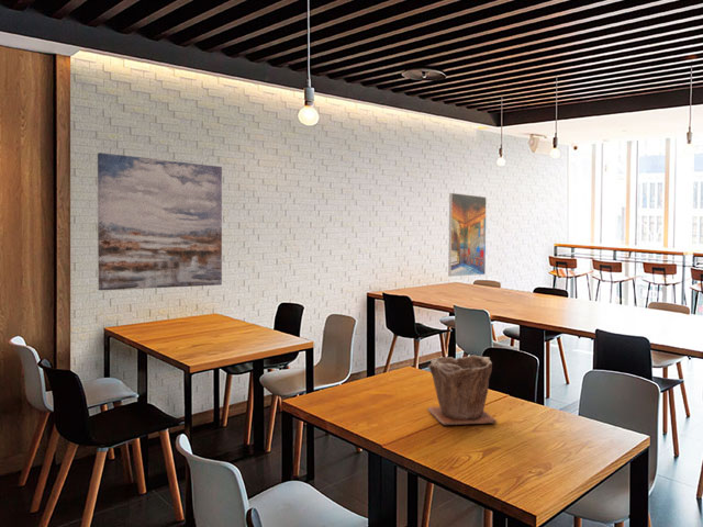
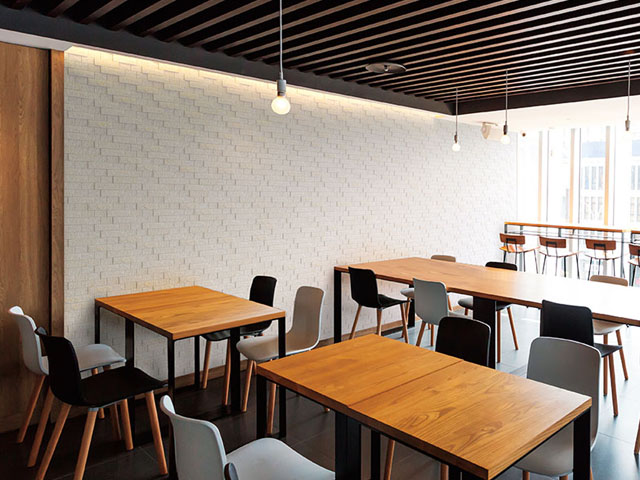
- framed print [447,192,488,278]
- plant pot [426,355,499,426]
- wall art [97,152,223,291]
